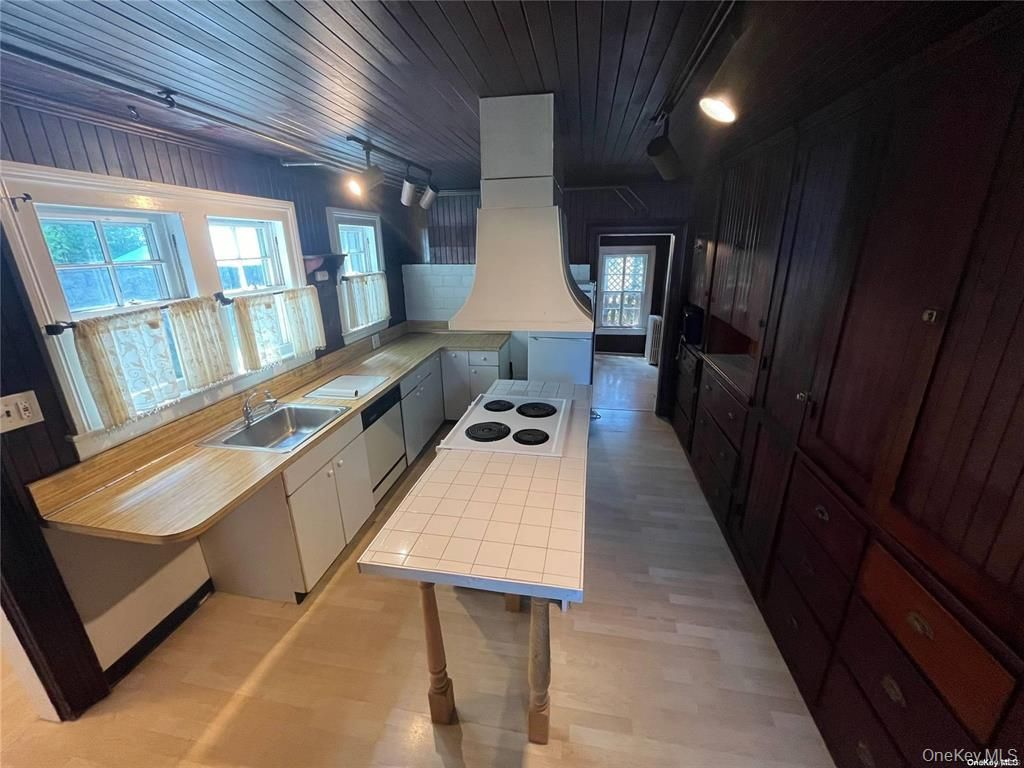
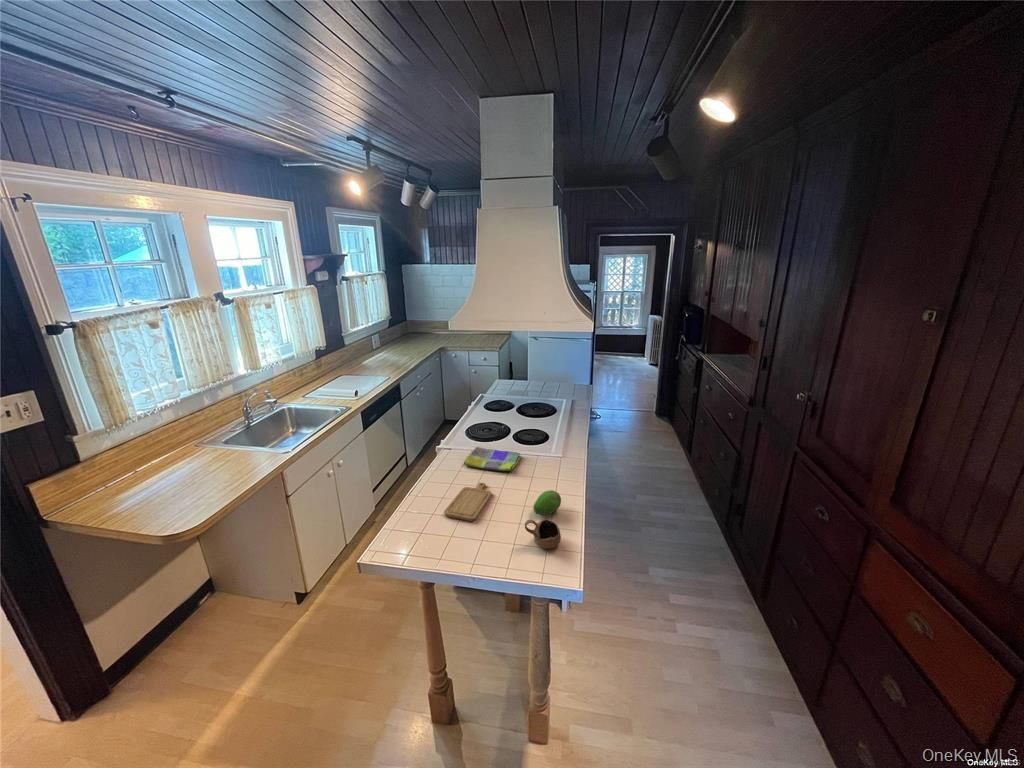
+ dish towel [463,446,522,472]
+ fruit [532,489,562,516]
+ cup [524,518,562,550]
+ chopping board [443,482,493,522]
